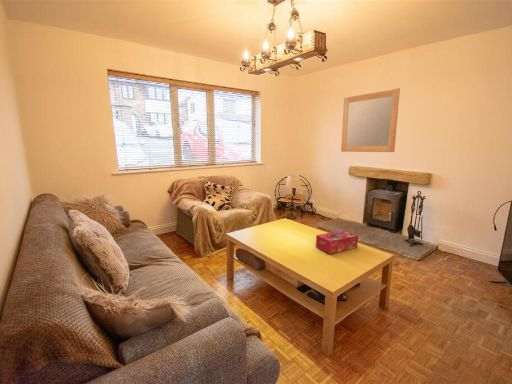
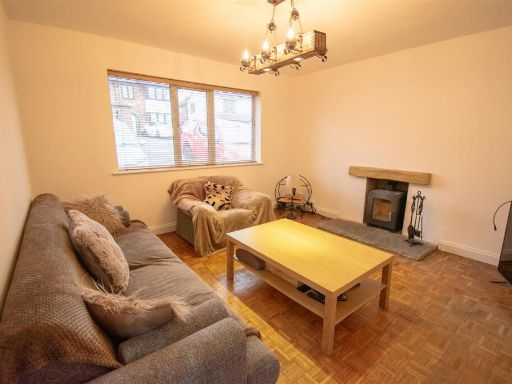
- tissue box [315,229,359,255]
- home mirror [340,87,401,153]
